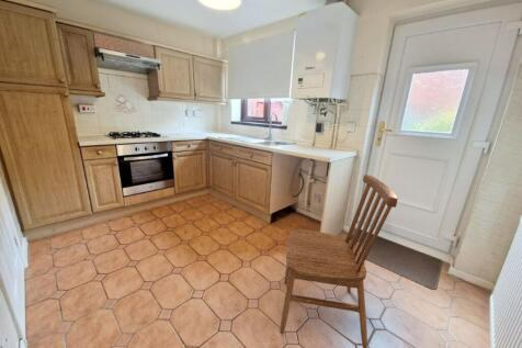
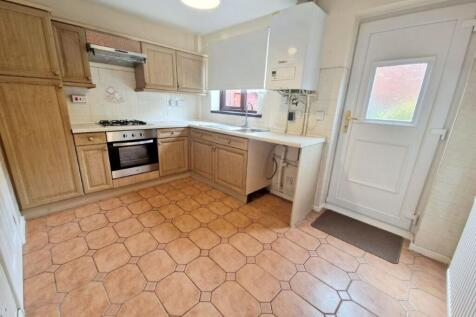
- dining chair [279,173,398,348]
